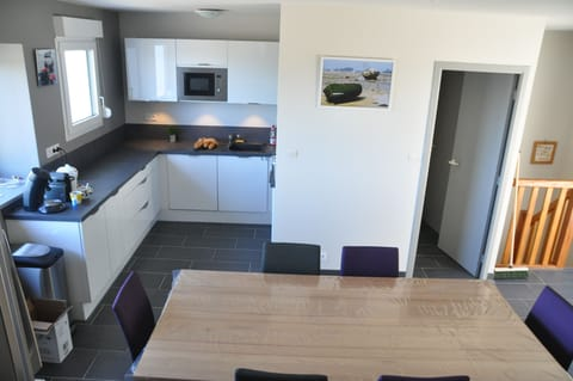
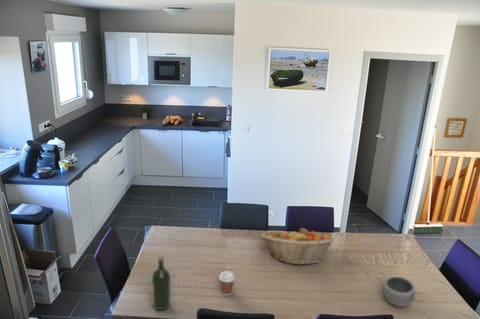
+ fruit basket [260,227,335,266]
+ wine bottle [150,255,172,311]
+ coffee cup [218,270,236,296]
+ bowl [382,276,416,308]
